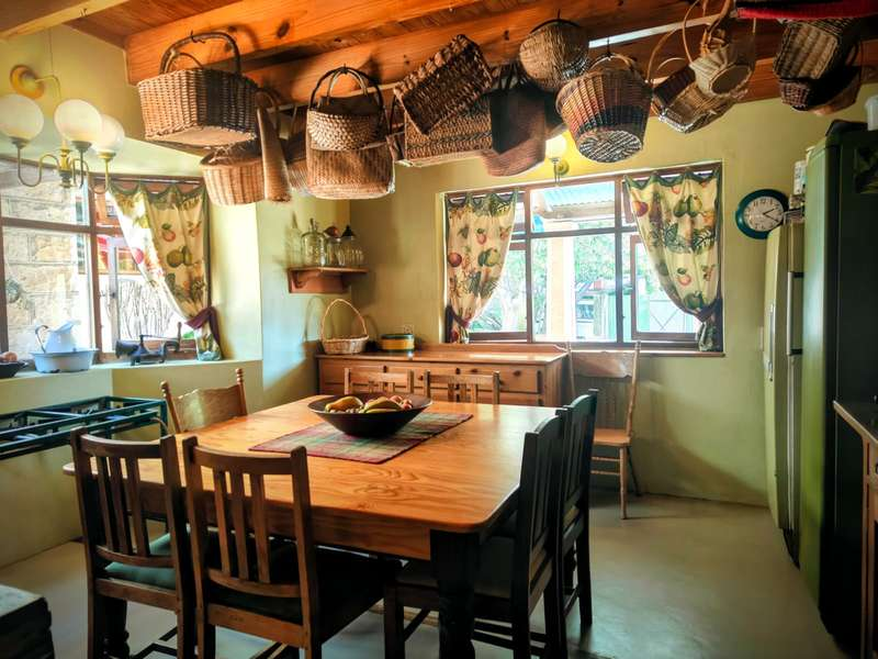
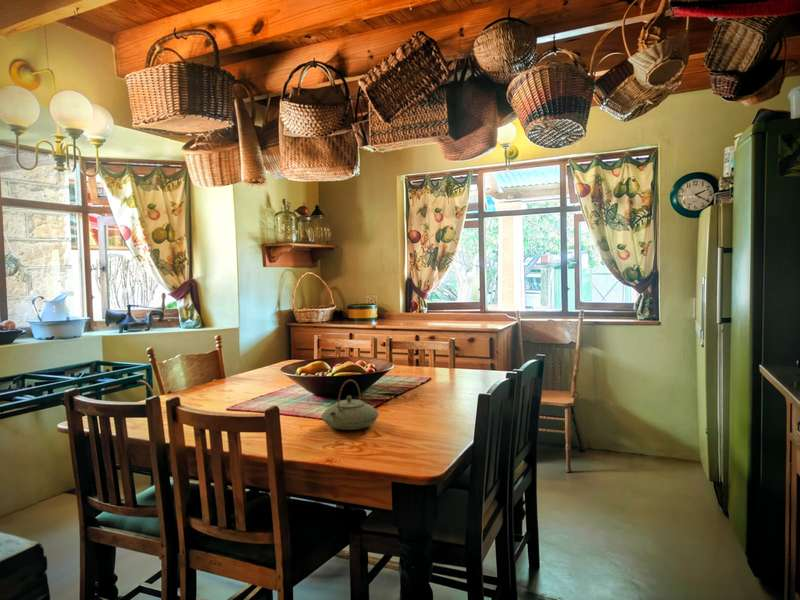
+ teapot [320,379,380,431]
